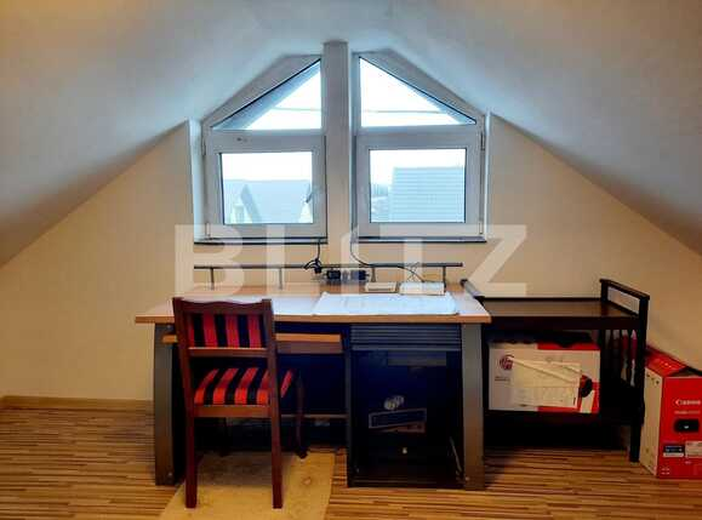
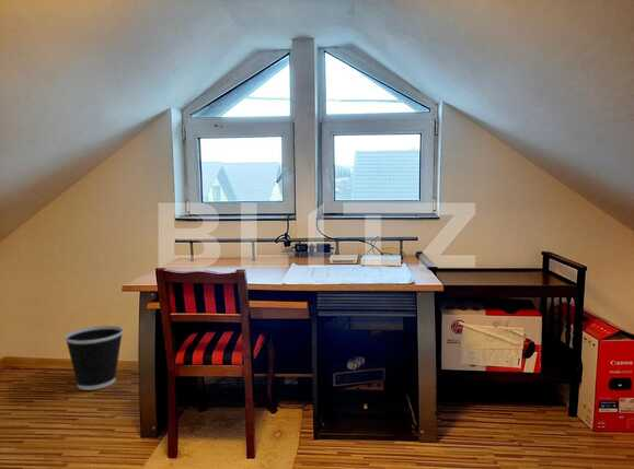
+ wastebasket [64,325,125,391]
